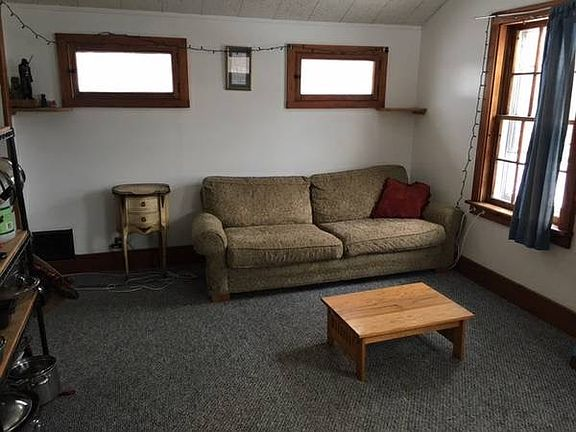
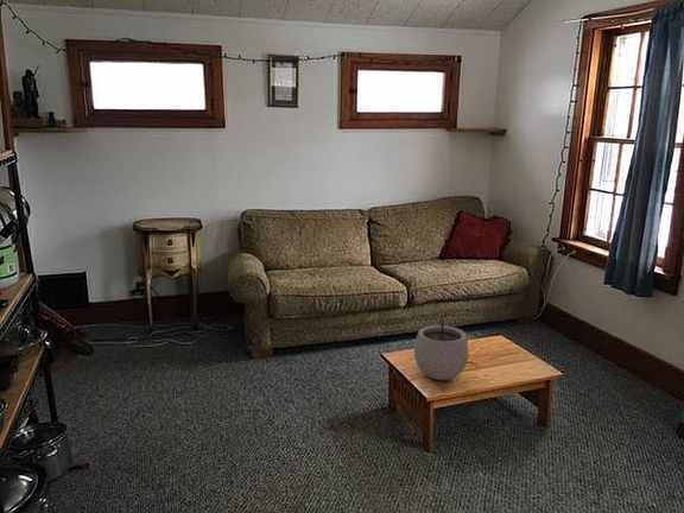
+ plant pot [413,312,470,381]
